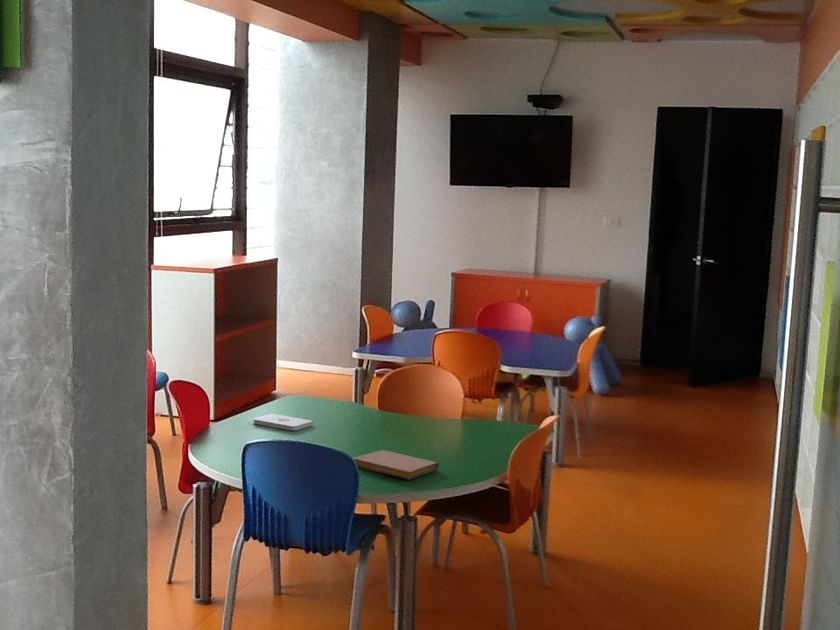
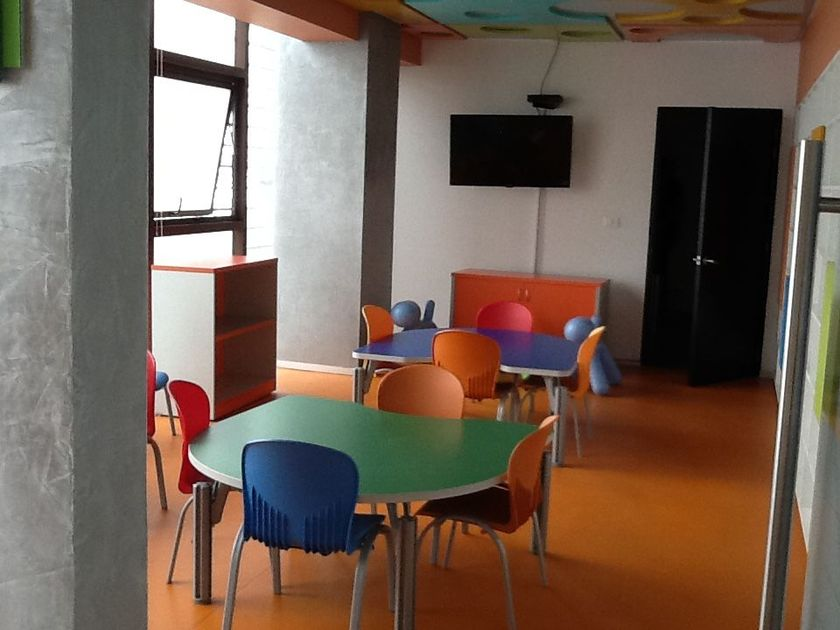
- notepad [252,413,314,431]
- notebook [353,449,440,480]
